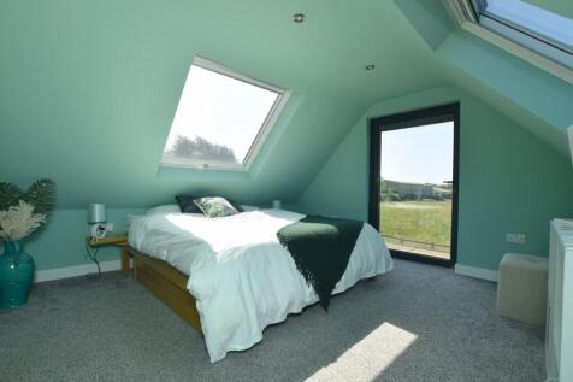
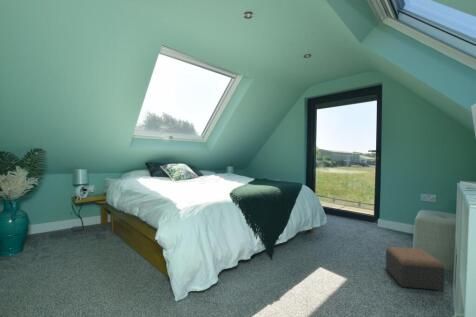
+ footstool [385,246,446,291]
